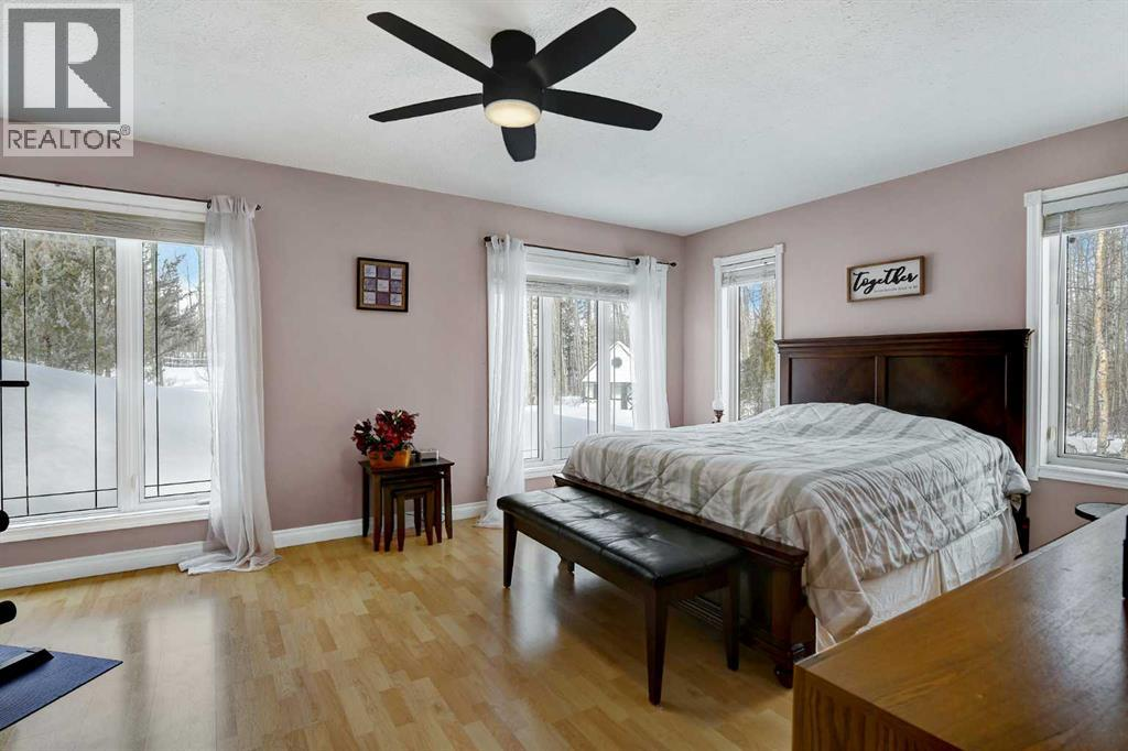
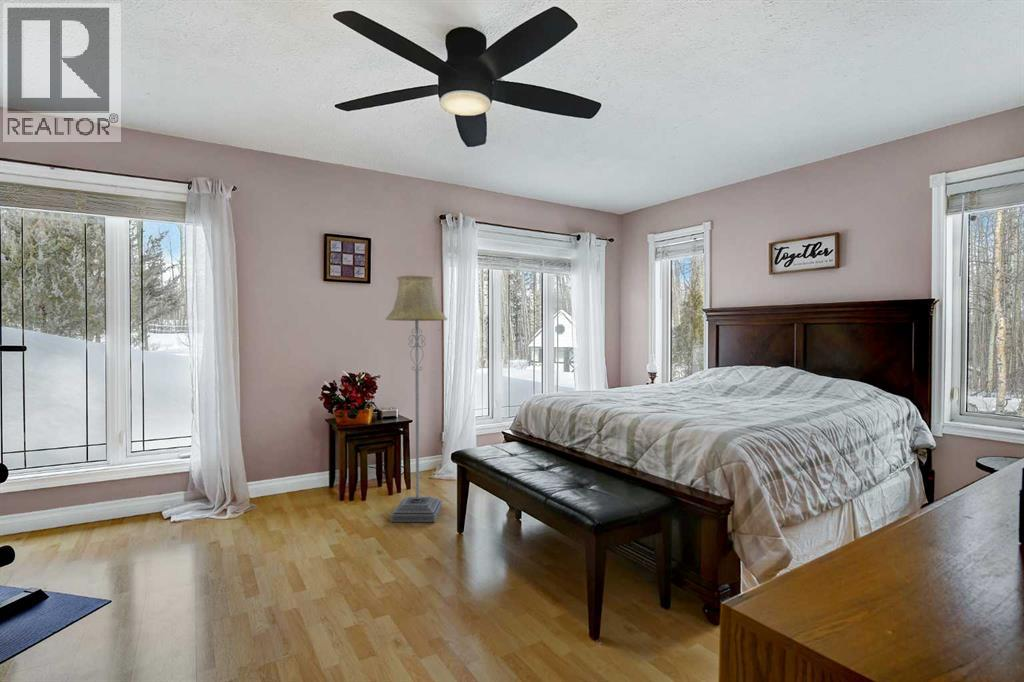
+ floor lamp [384,275,448,523]
